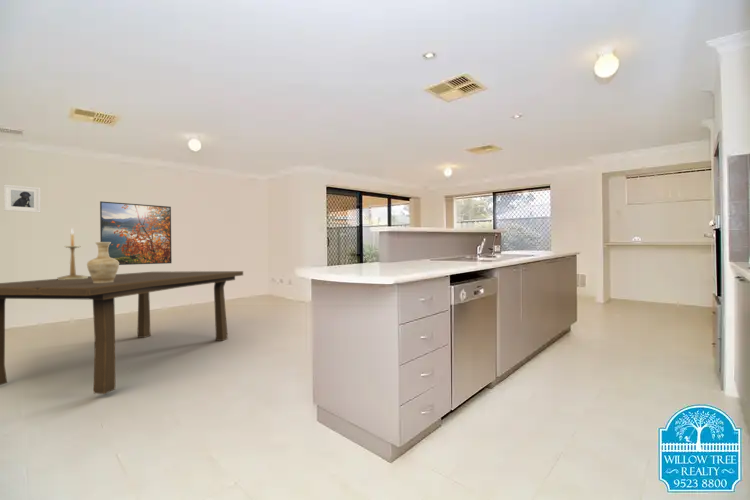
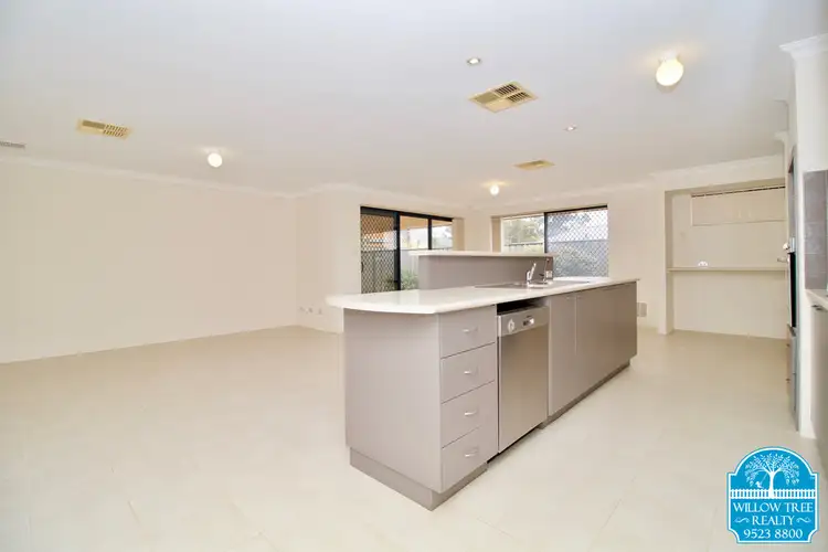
- candlestick [56,227,89,280]
- vase [86,241,120,283]
- dining table [0,270,244,395]
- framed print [99,200,173,266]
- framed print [3,184,41,214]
